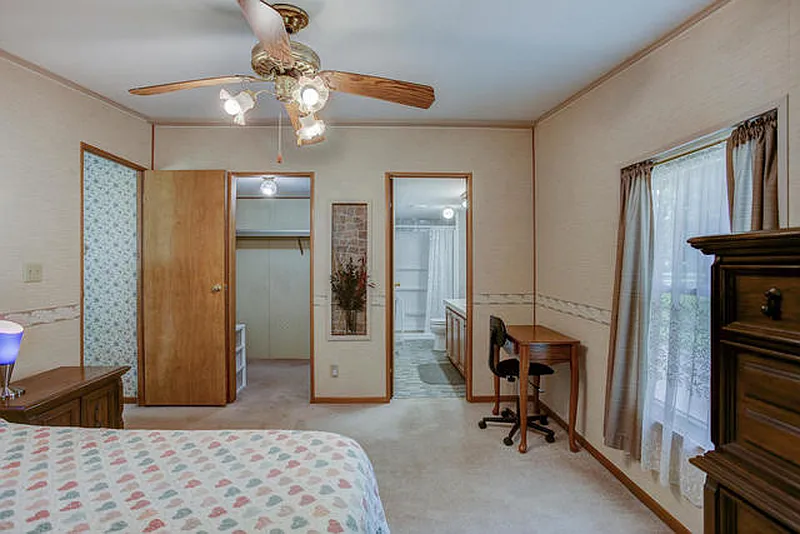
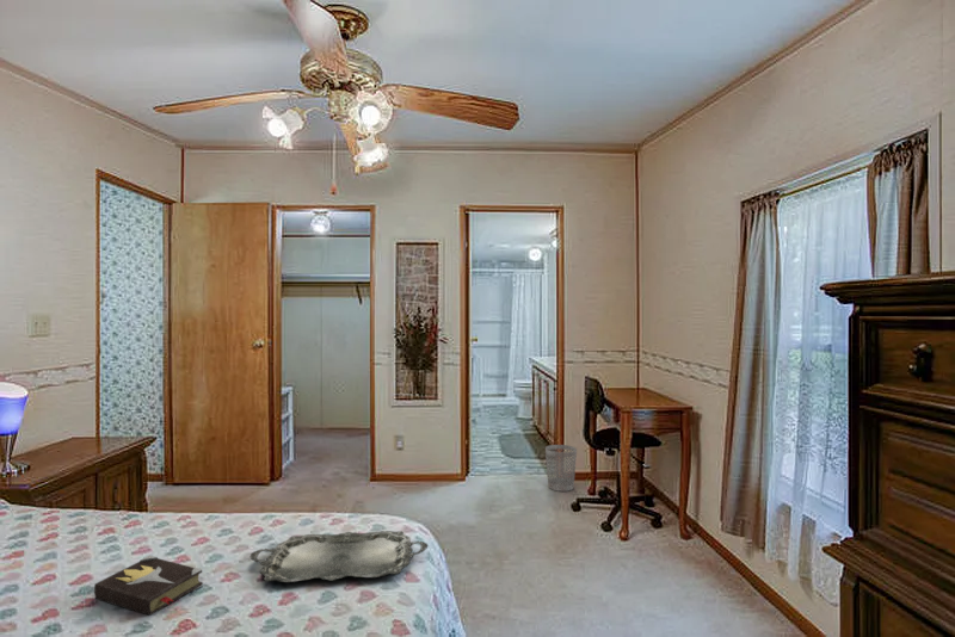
+ hardback book [93,555,204,617]
+ wastebasket [544,444,578,493]
+ serving tray [248,530,430,583]
